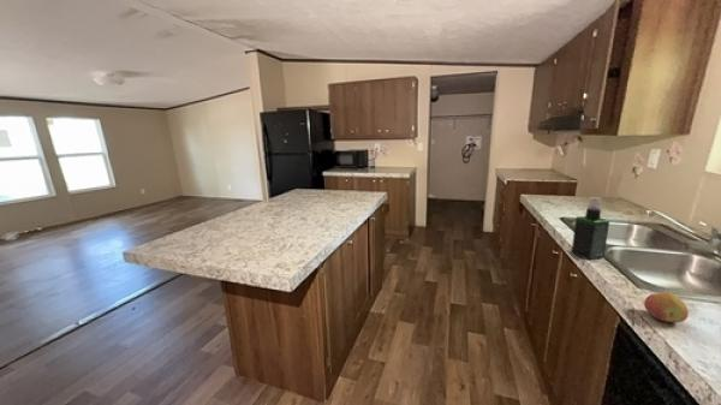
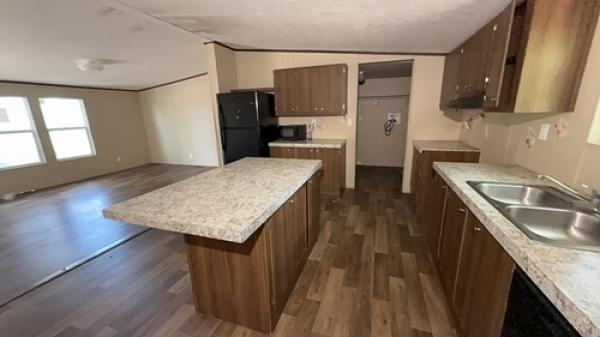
- fruit [643,291,690,323]
- spray bottle [571,196,610,261]
